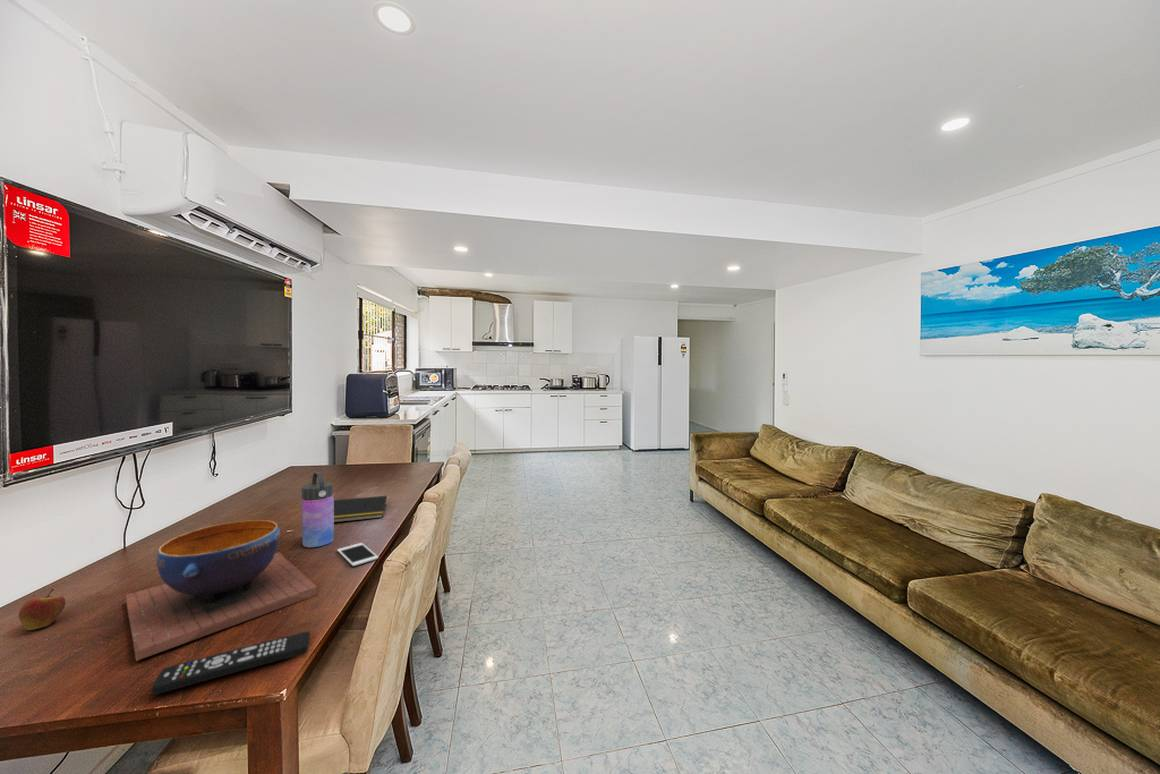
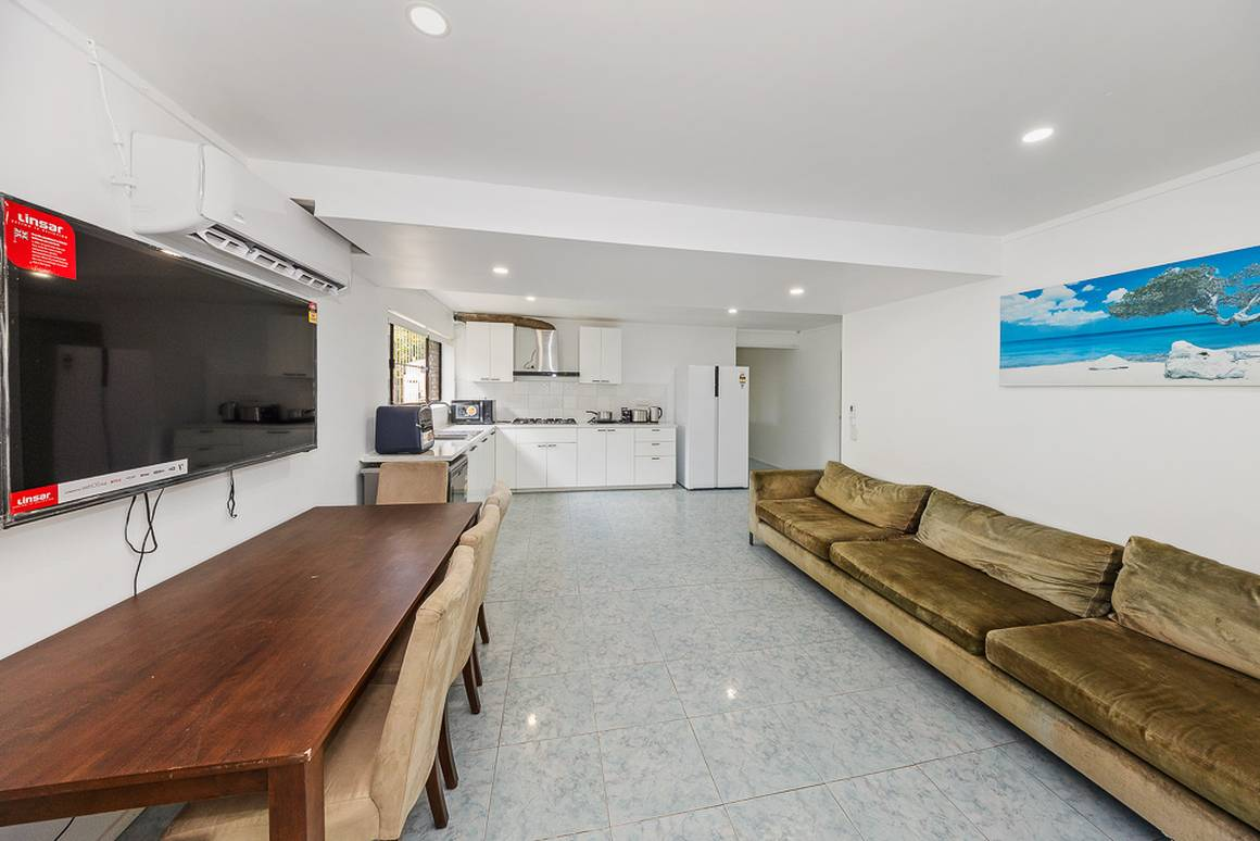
- decorative bowl [125,519,318,662]
- water bottle [301,471,335,548]
- cell phone [336,542,379,567]
- notepad [334,495,388,523]
- fruit [18,588,67,631]
- remote control [150,630,311,696]
